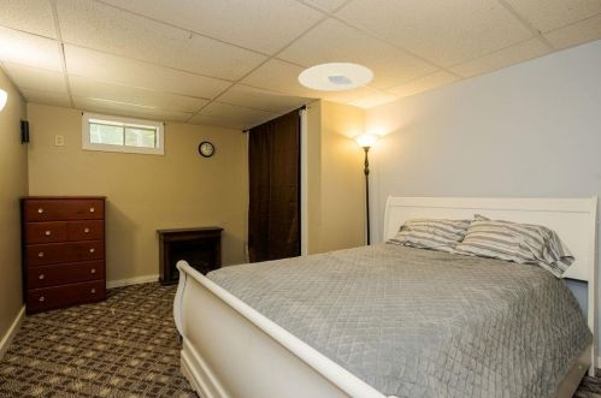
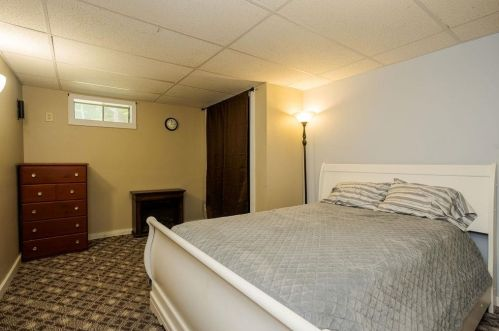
- ceiling light [297,61,375,93]
